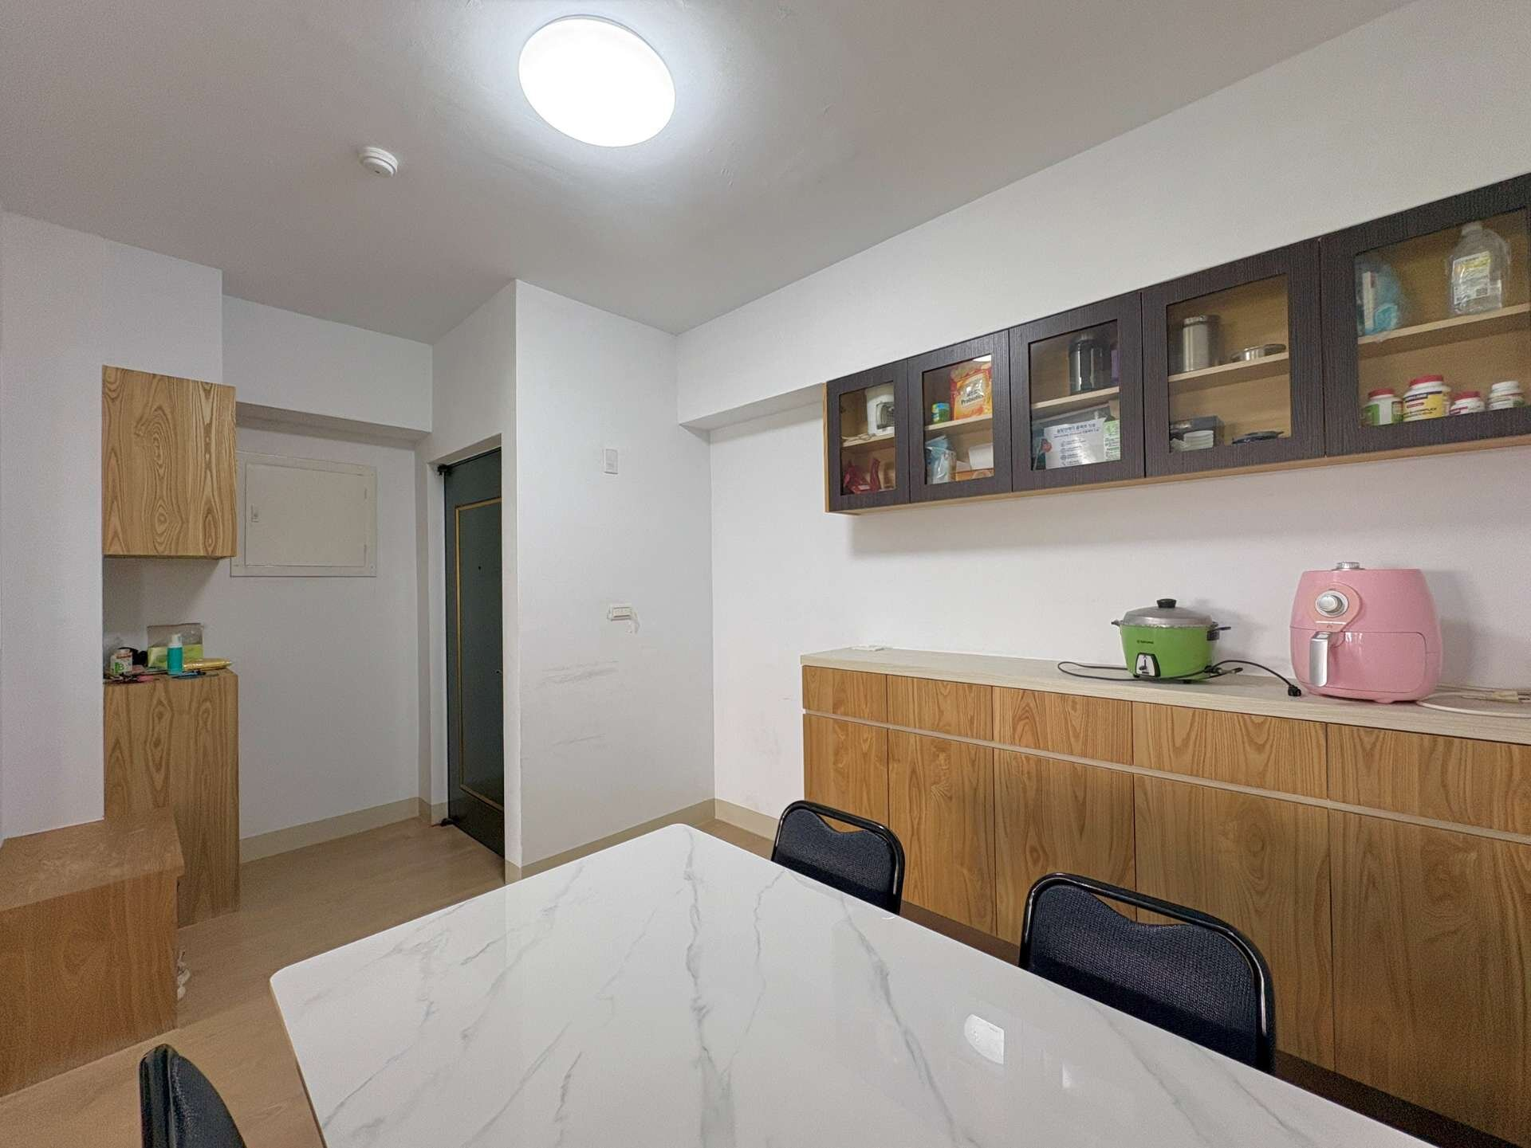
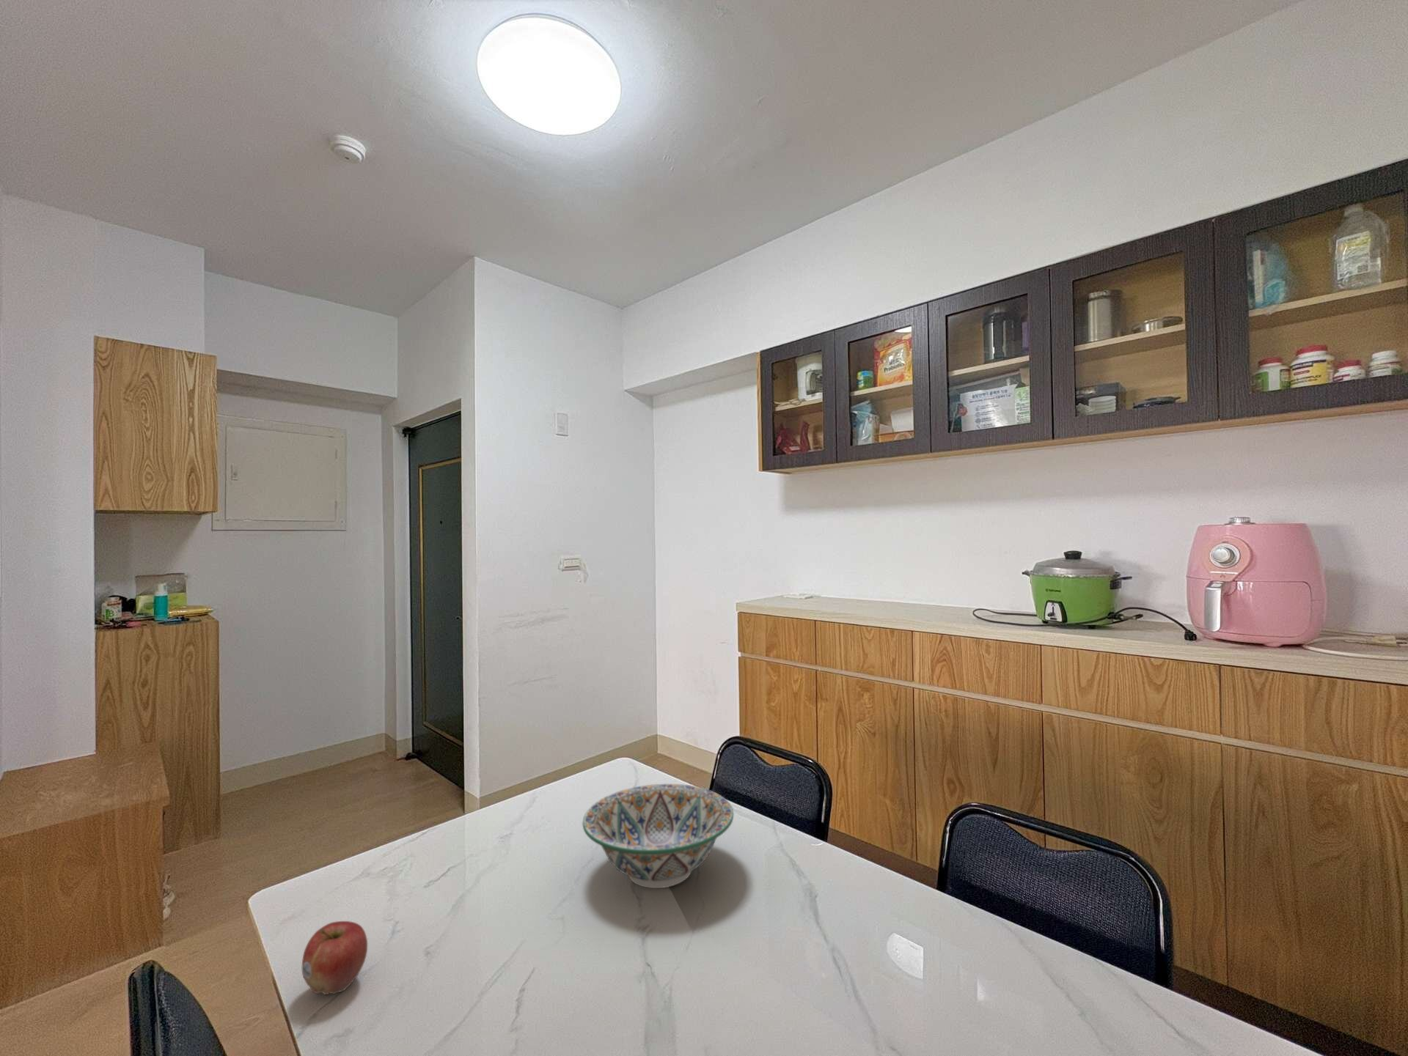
+ fruit [302,921,368,995]
+ decorative bowl [581,783,735,889]
